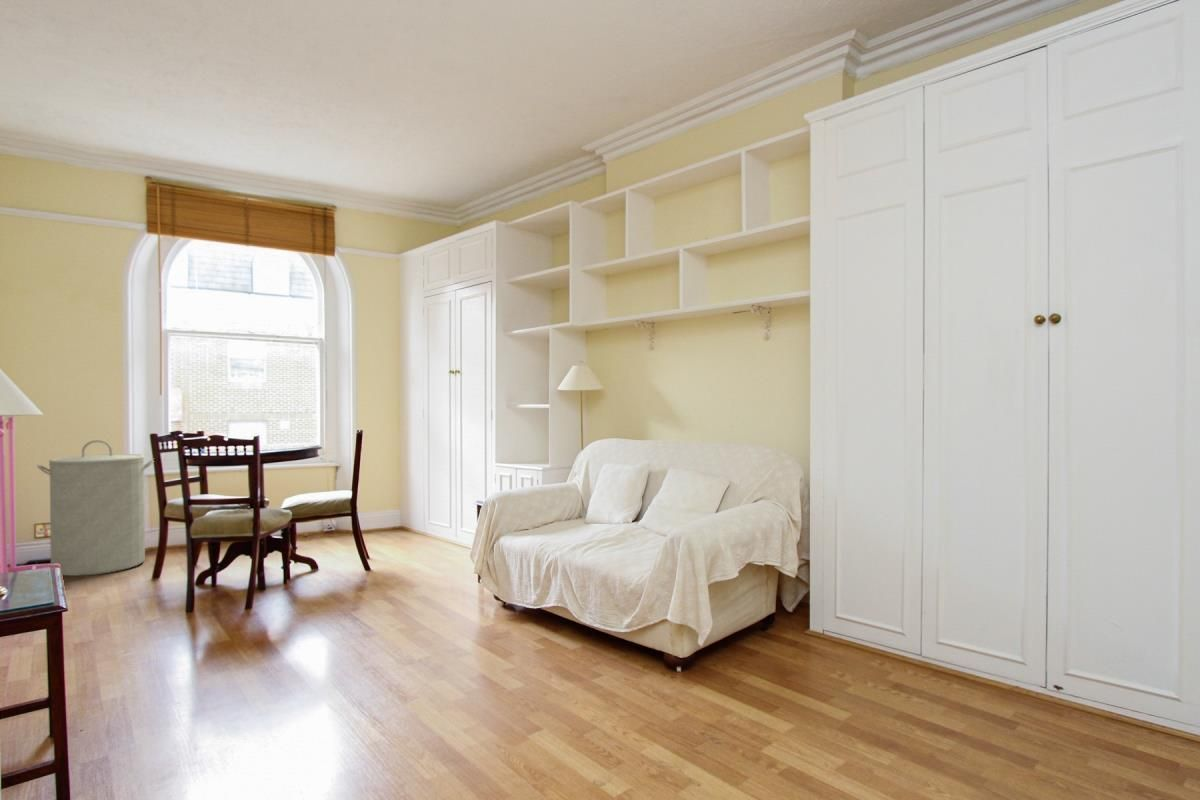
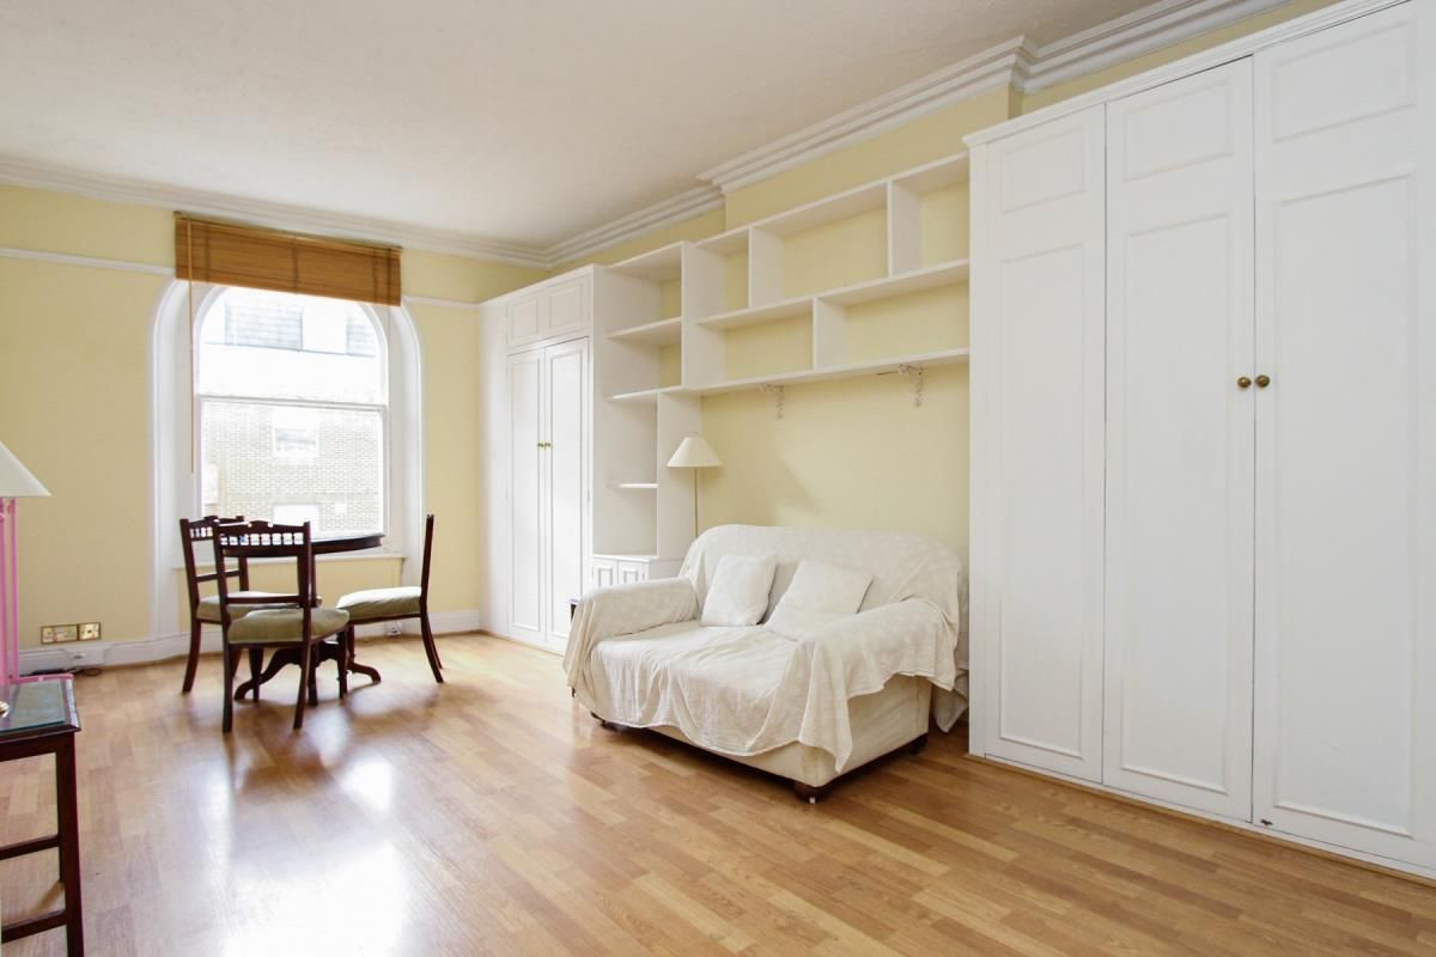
- laundry hamper [36,439,154,577]
